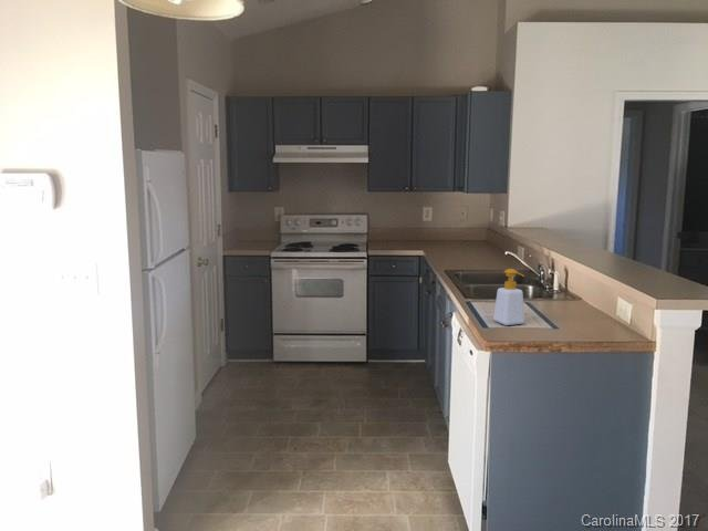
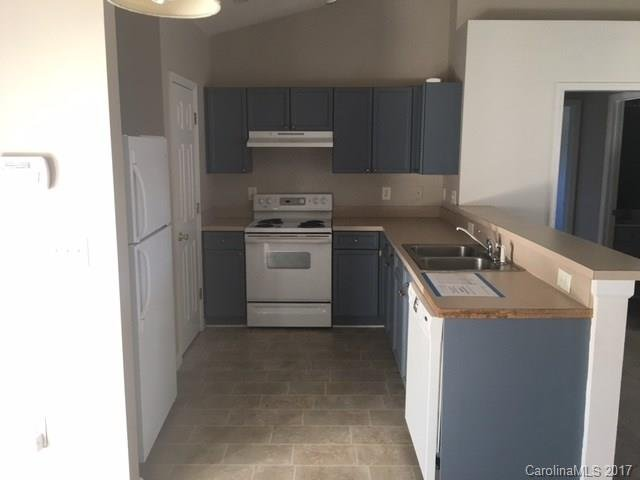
- soap bottle [492,268,525,326]
